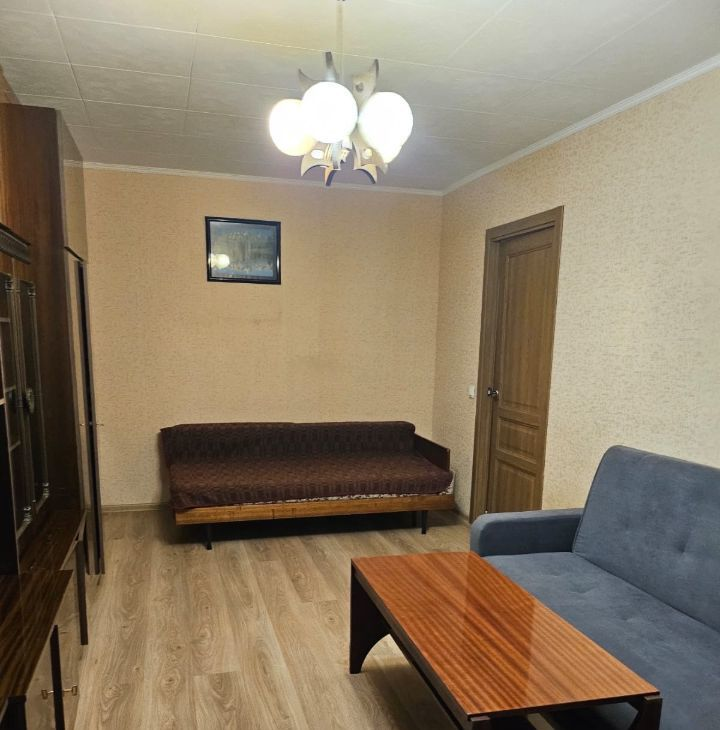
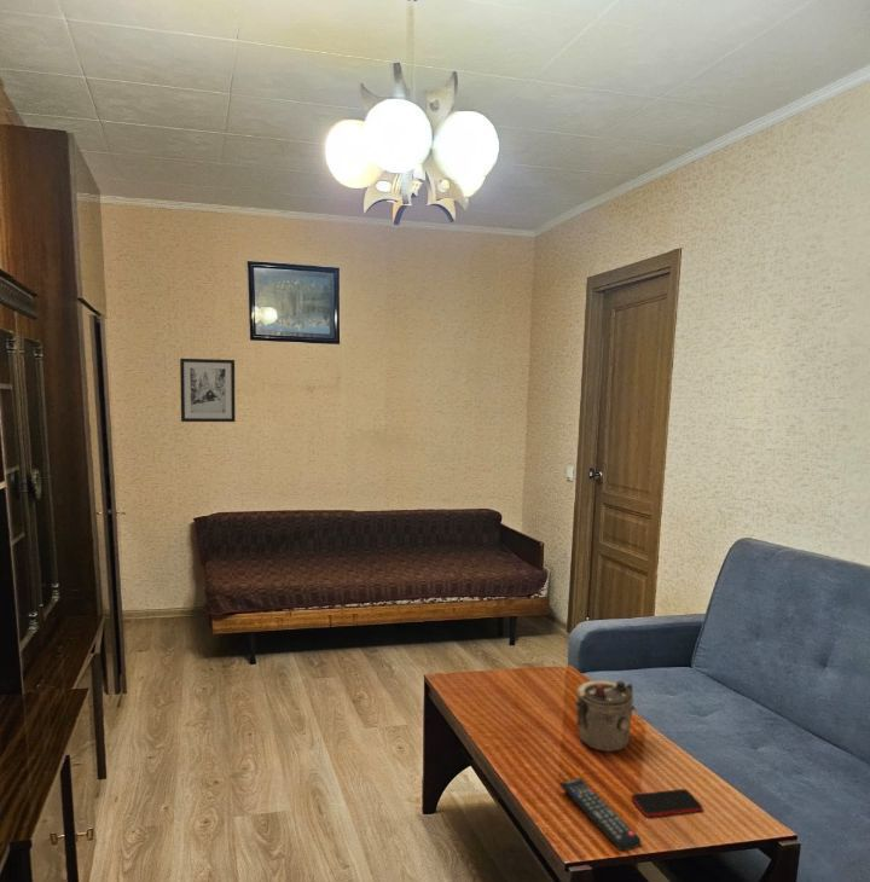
+ remote control [558,777,643,853]
+ wall art [179,358,237,423]
+ smartphone [630,788,704,818]
+ teapot [574,679,637,753]
